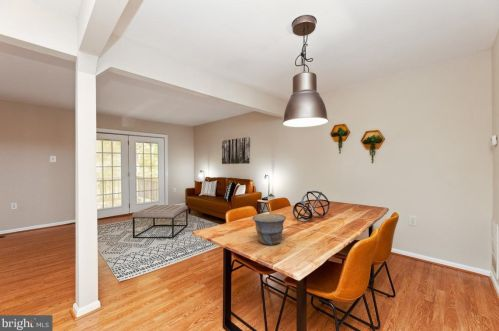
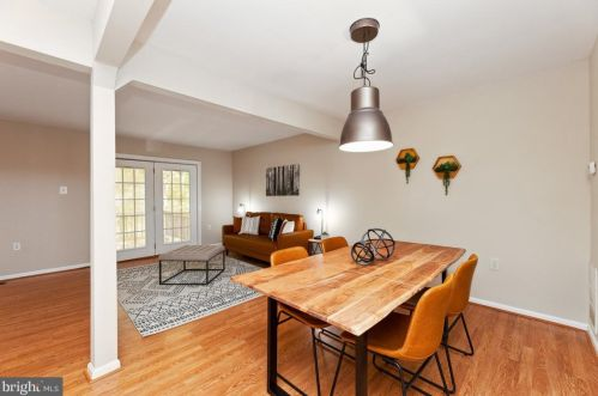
- bowl [252,213,287,246]
